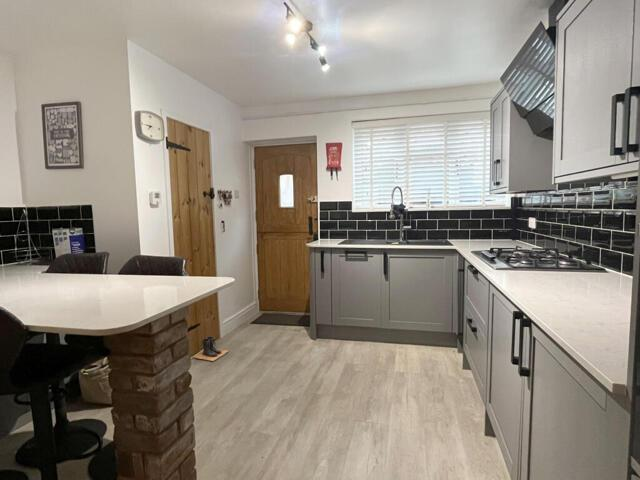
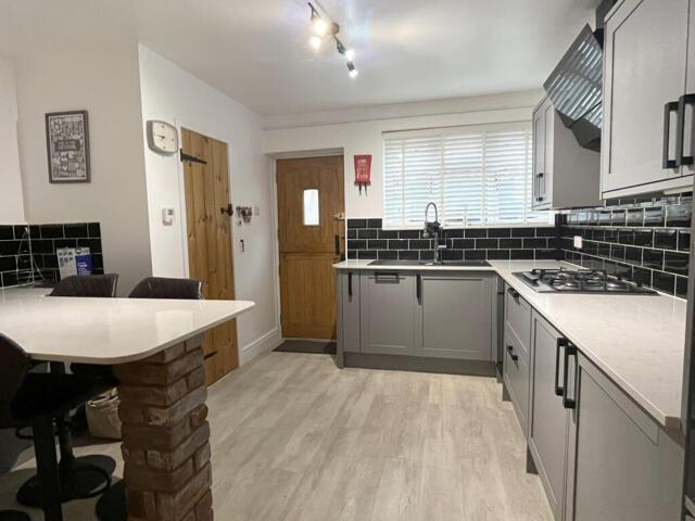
- boots [192,336,230,362]
